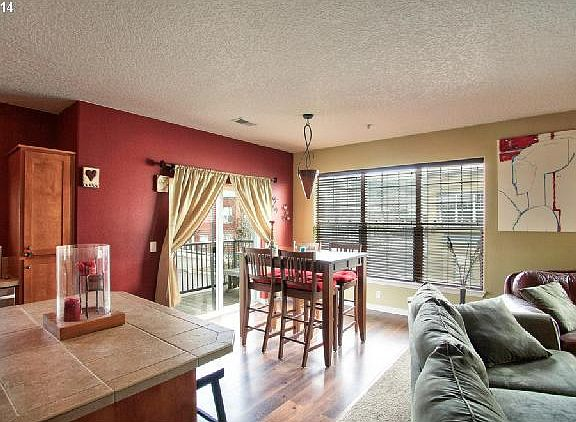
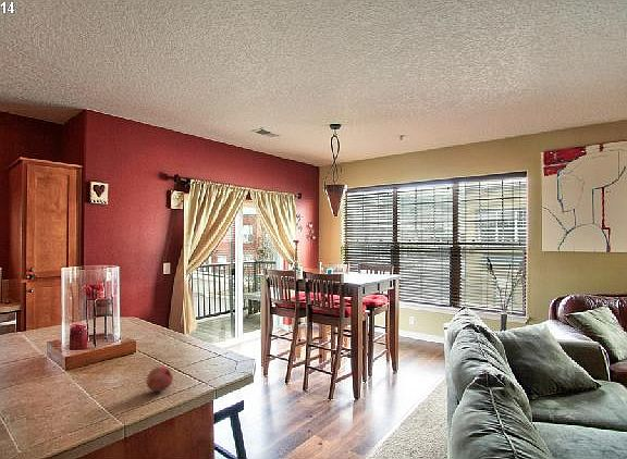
+ fruit [145,365,174,393]
